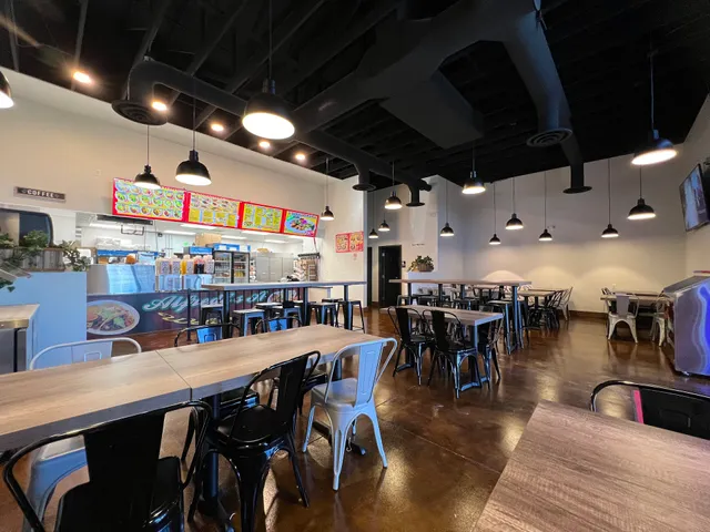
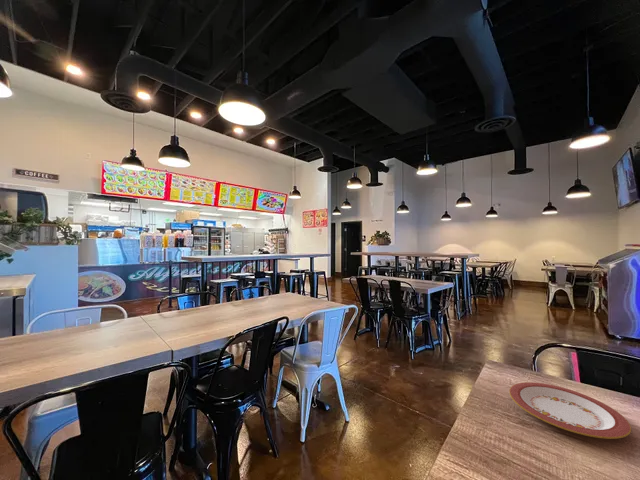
+ plate [508,381,632,440]
